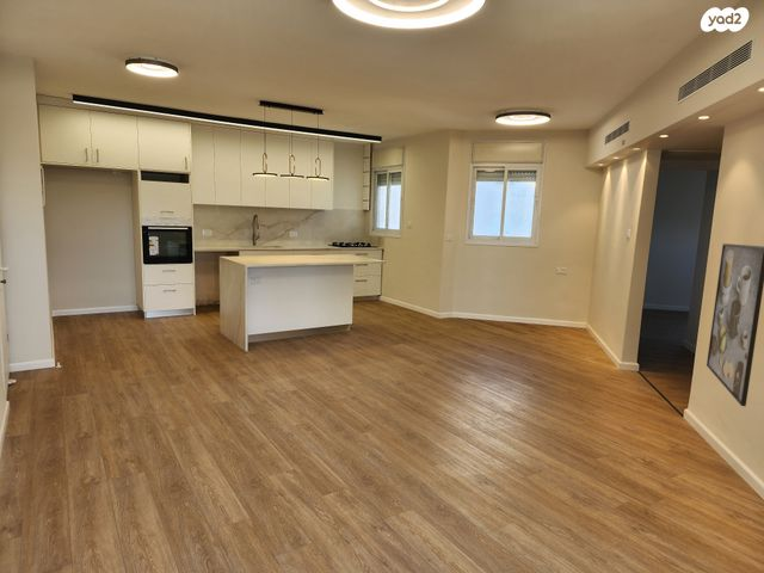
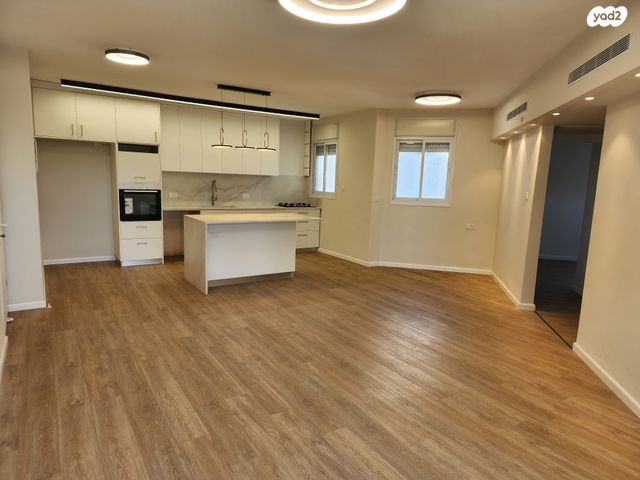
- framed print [706,242,764,407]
